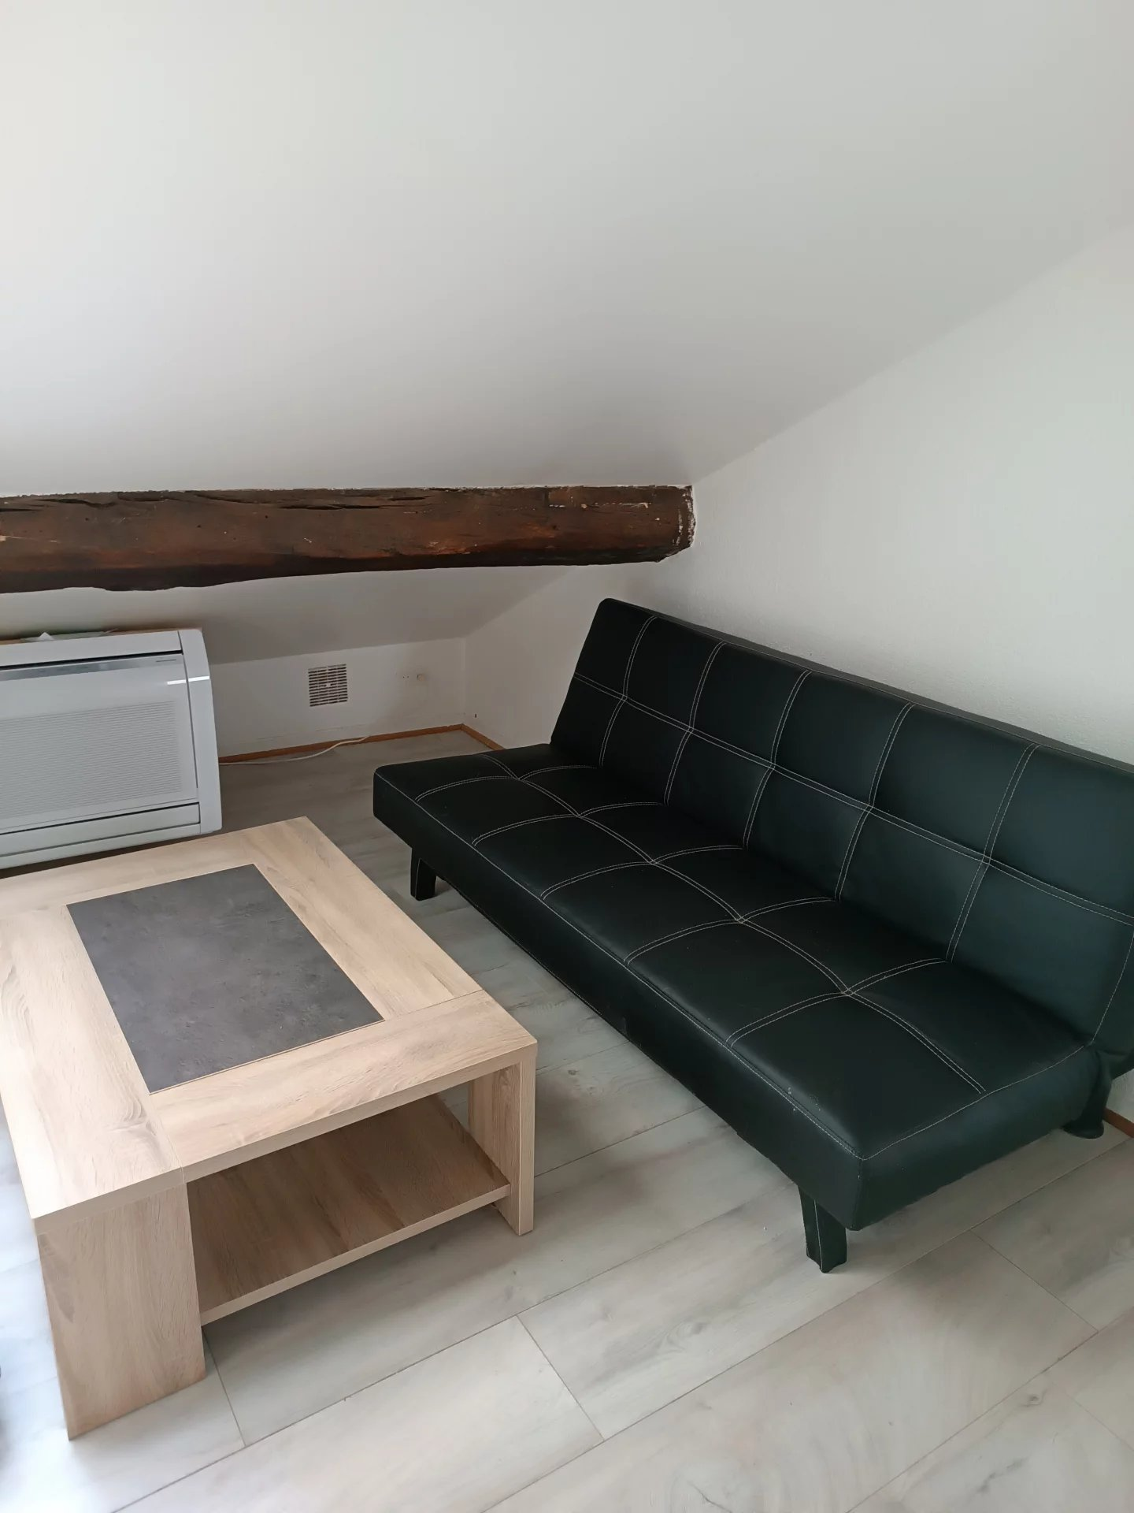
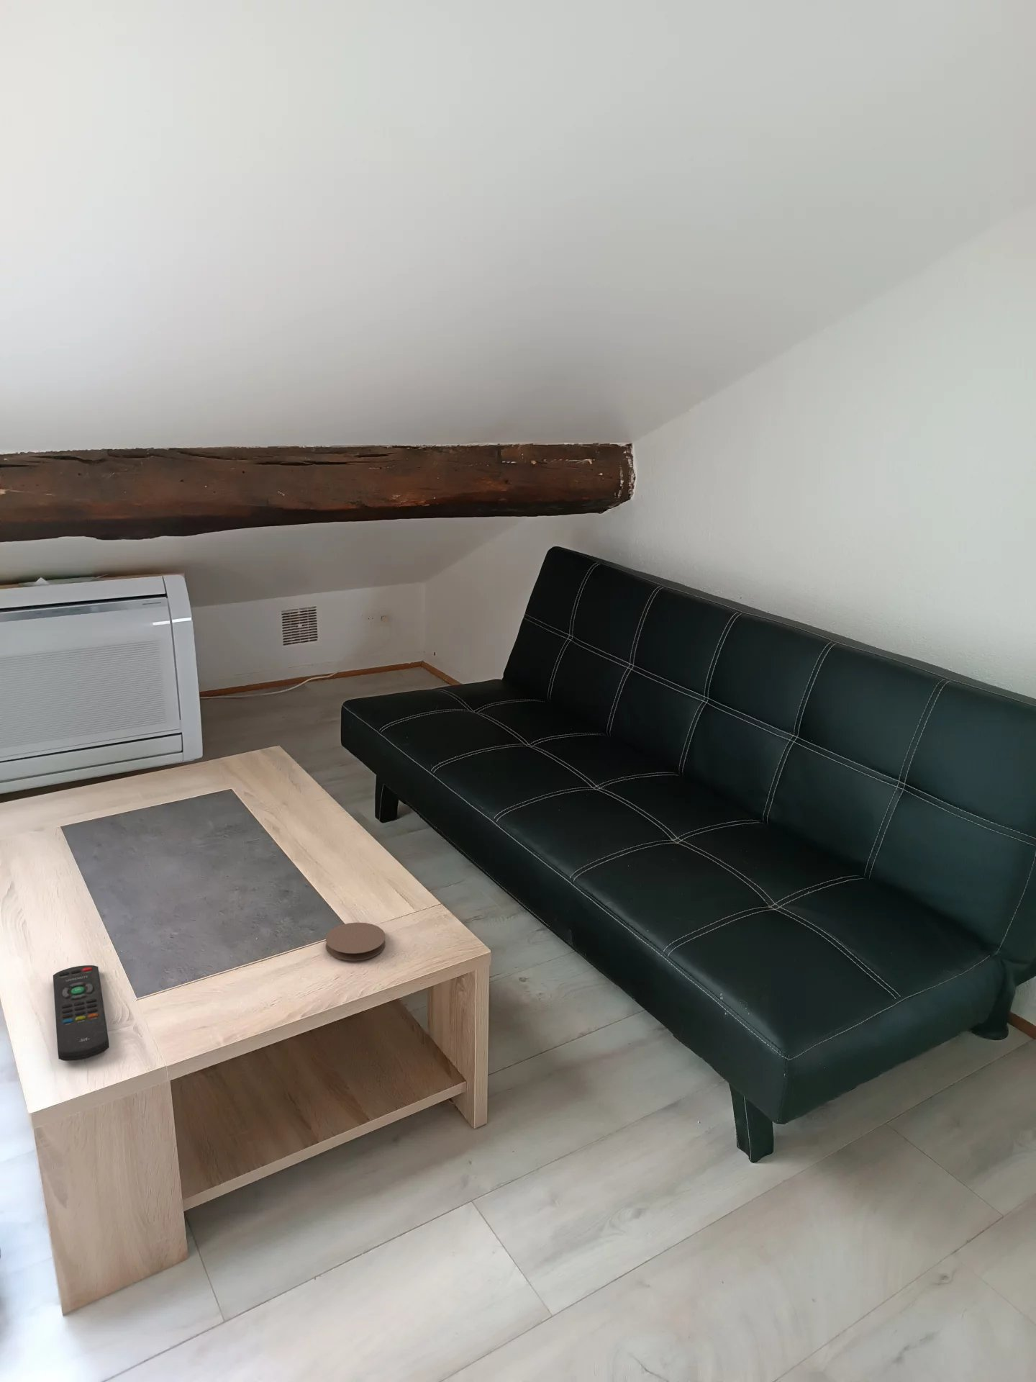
+ coaster [325,922,386,962]
+ remote control [52,964,110,1062]
